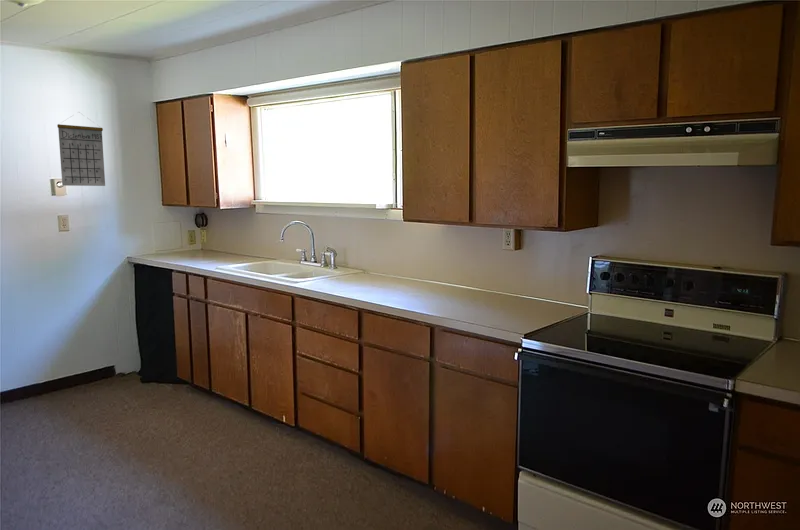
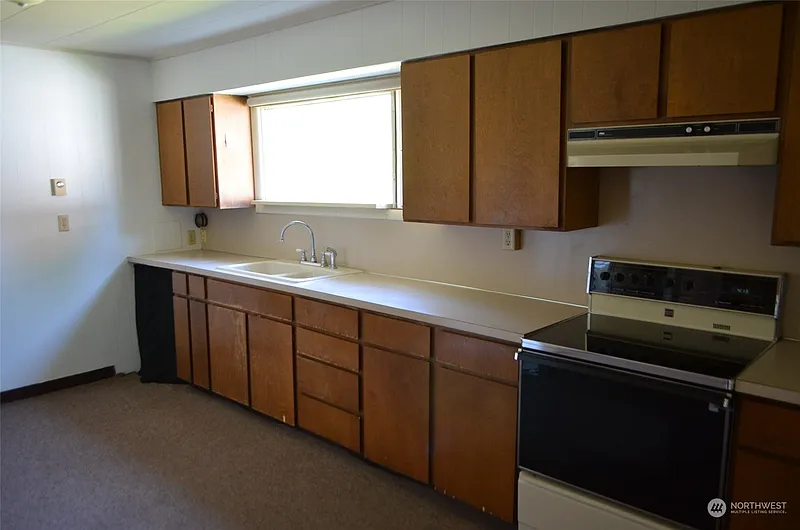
- calendar [56,111,106,187]
